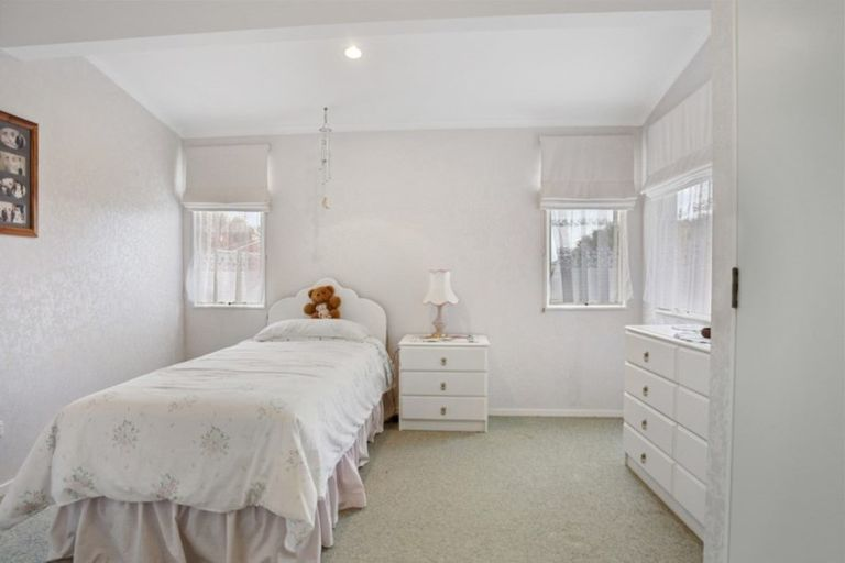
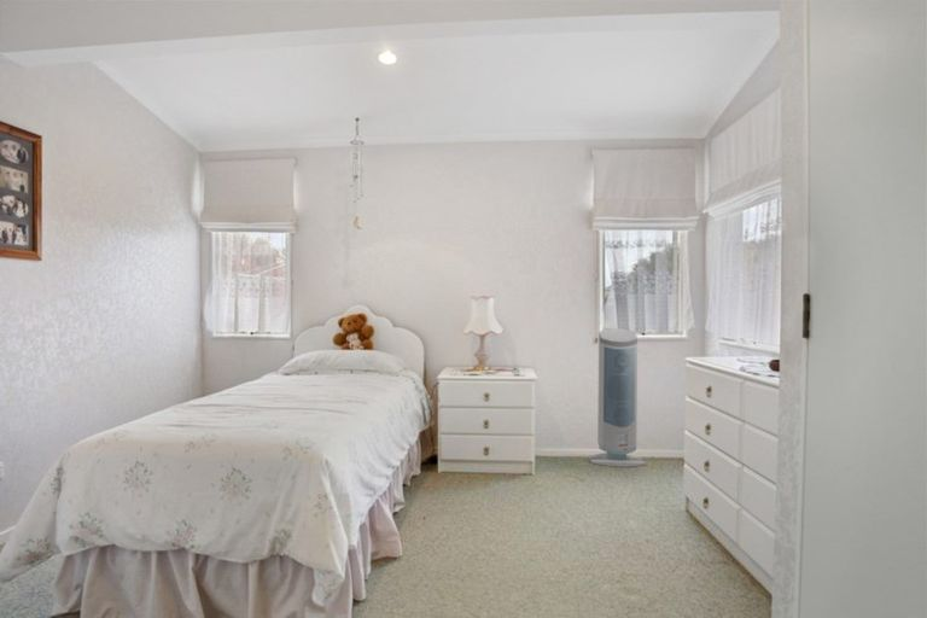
+ air purifier [587,327,647,468]
